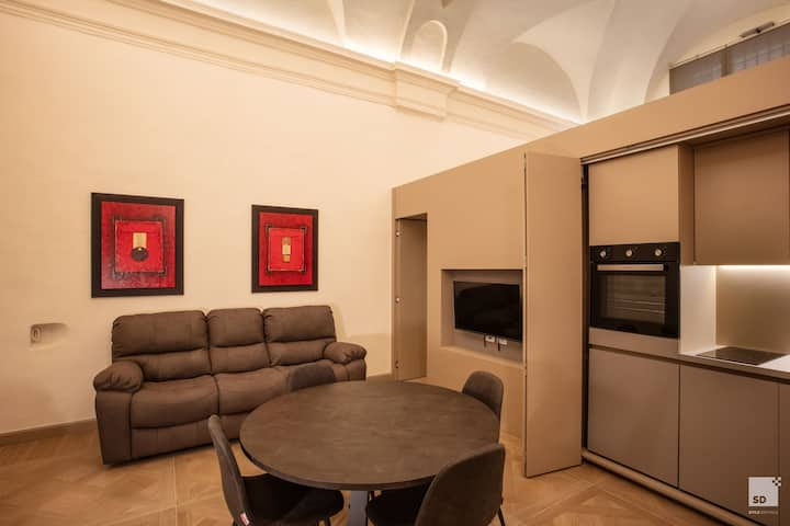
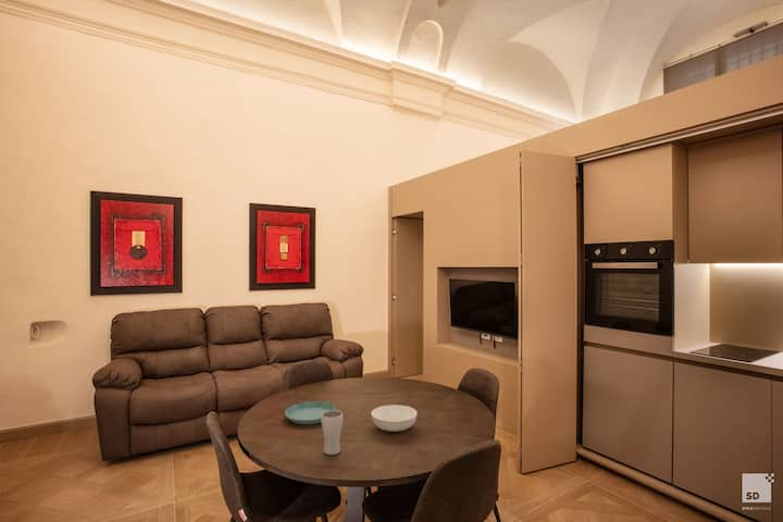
+ serving bowl [370,403,419,433]
+ drinking glass [320,409,345,456]
+ saucer [284,400,336,425]
